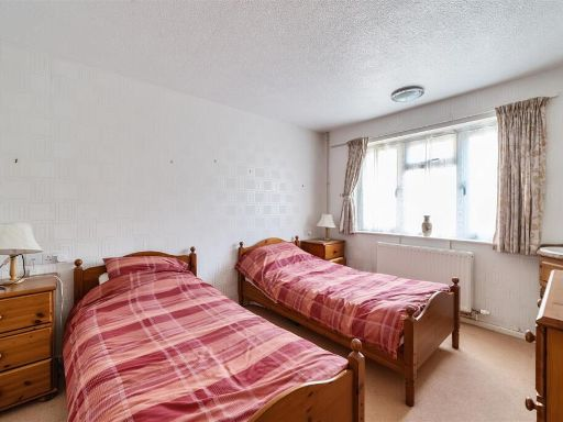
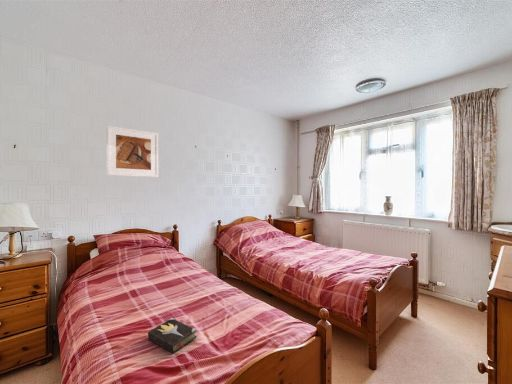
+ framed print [106,125,159,178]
+ hardback book [147,317,198,354]
